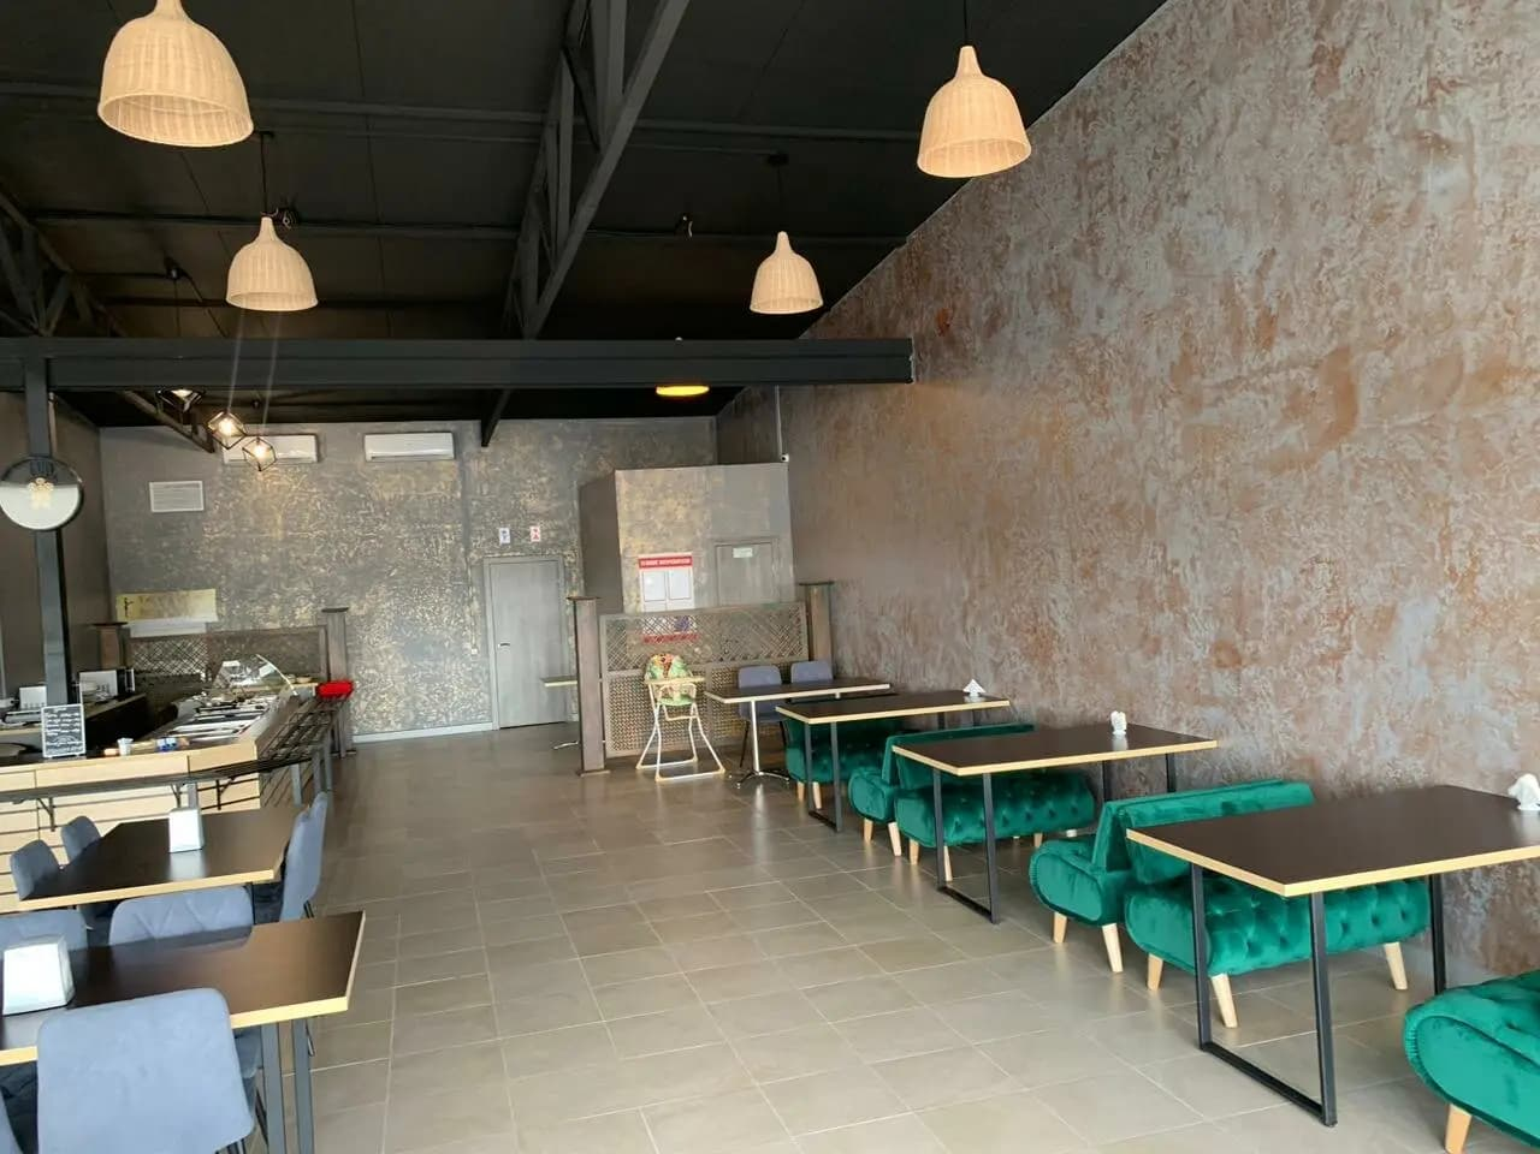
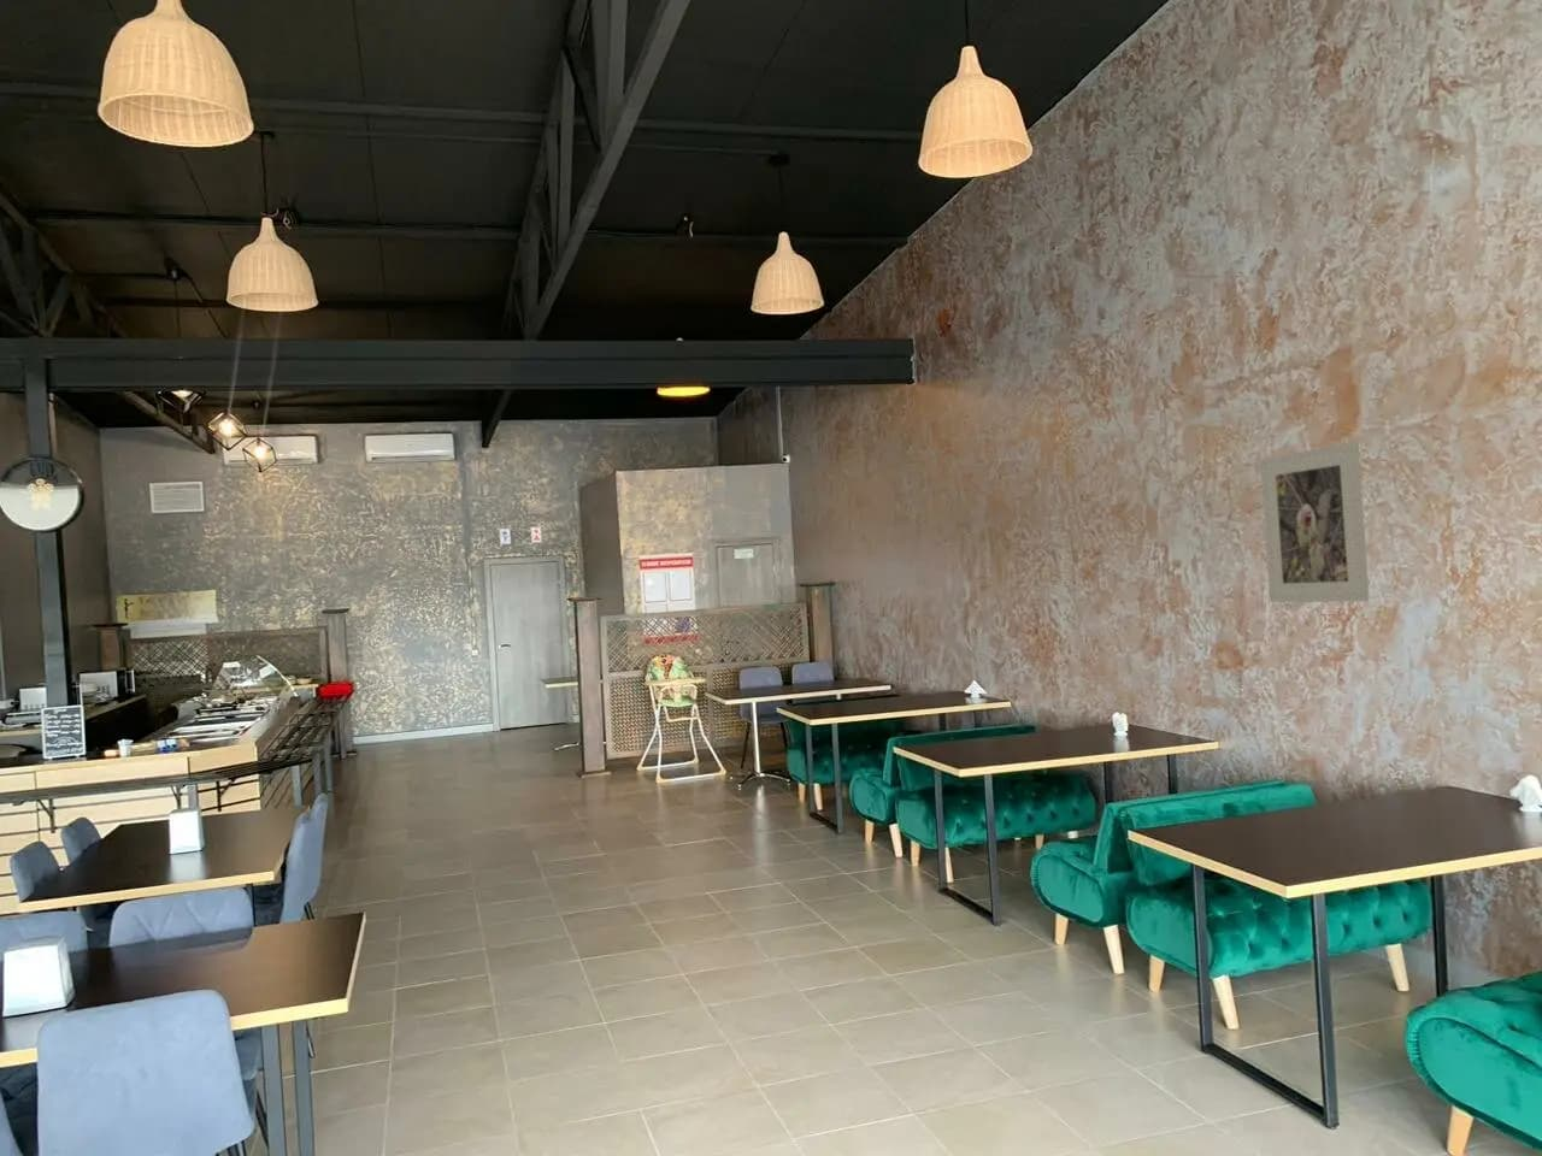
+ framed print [1259,441,1371,604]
